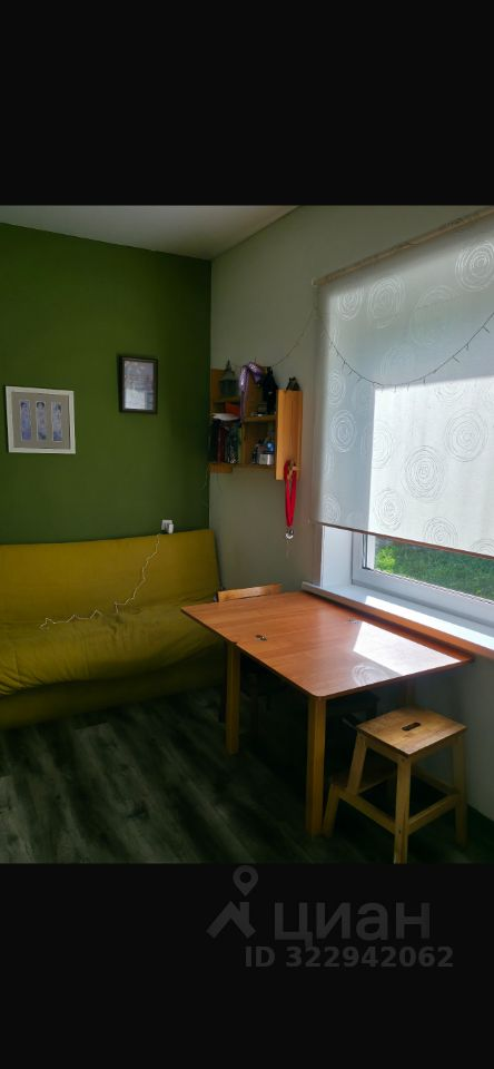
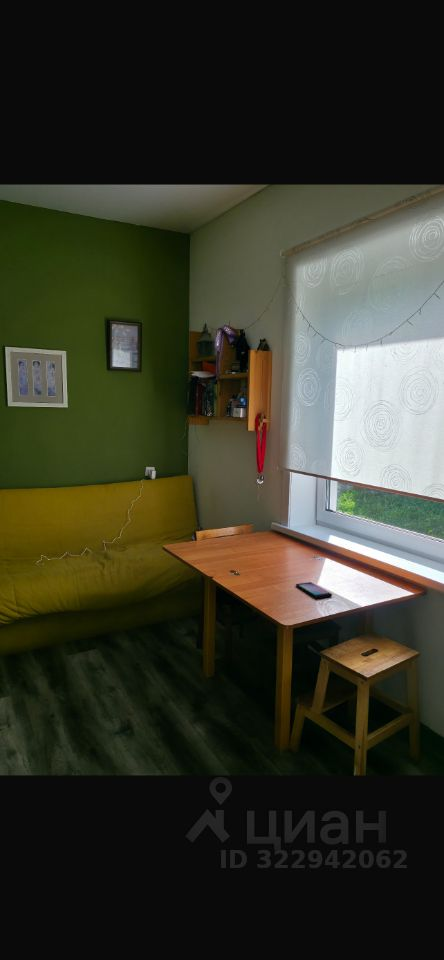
+ smartphone [295,581,333,599]
